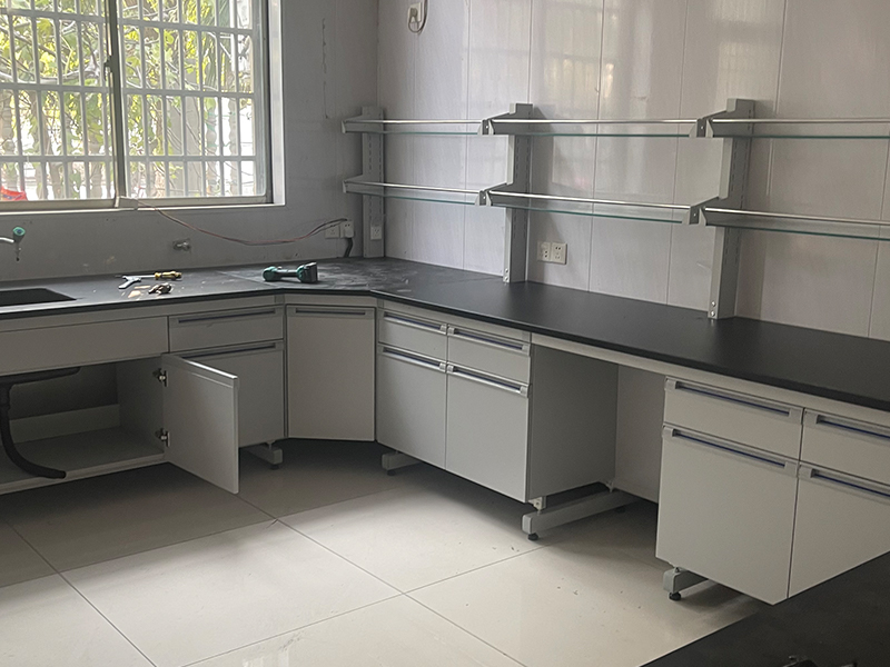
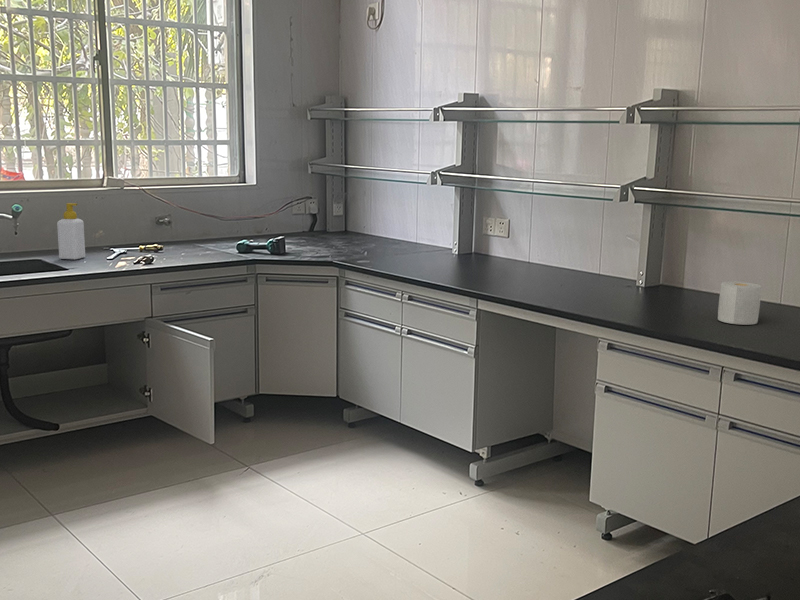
+ soap bottle [56,202,86,260]
+ paper towel roll [717,281,762,326]
